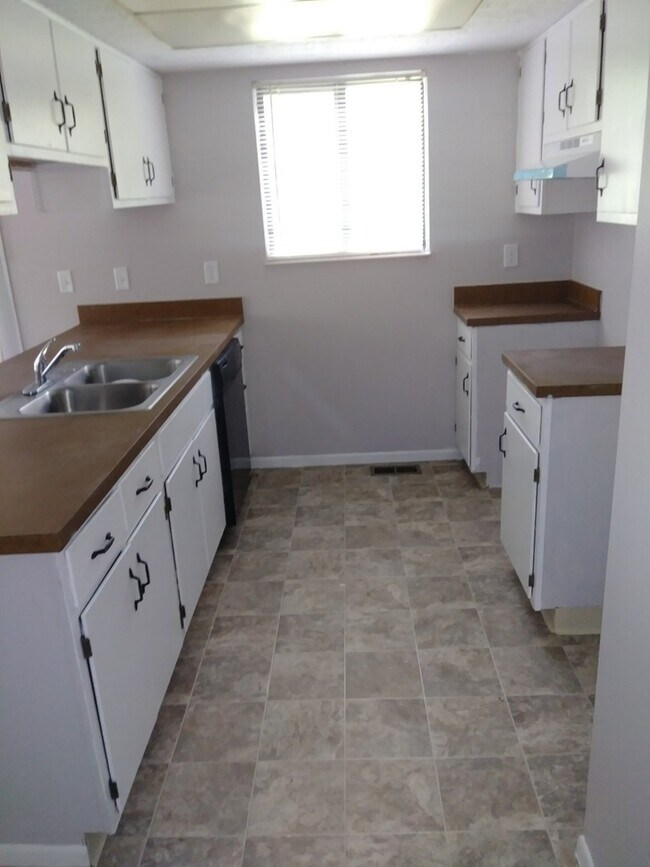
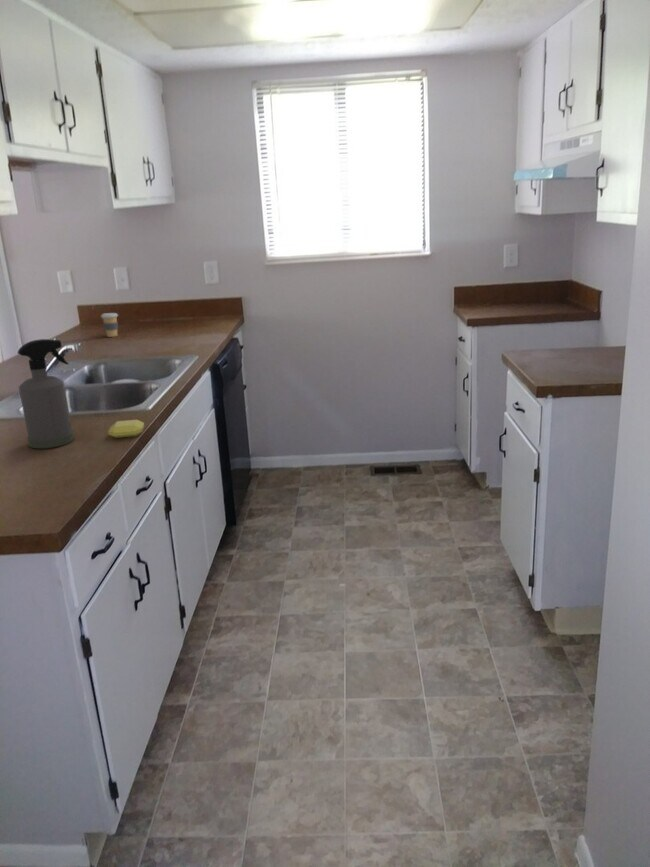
+ coffee cup [100,312,119,338]
+ spray bottle [17,338,75,449]
+ soap bar [107,419,145,439]
